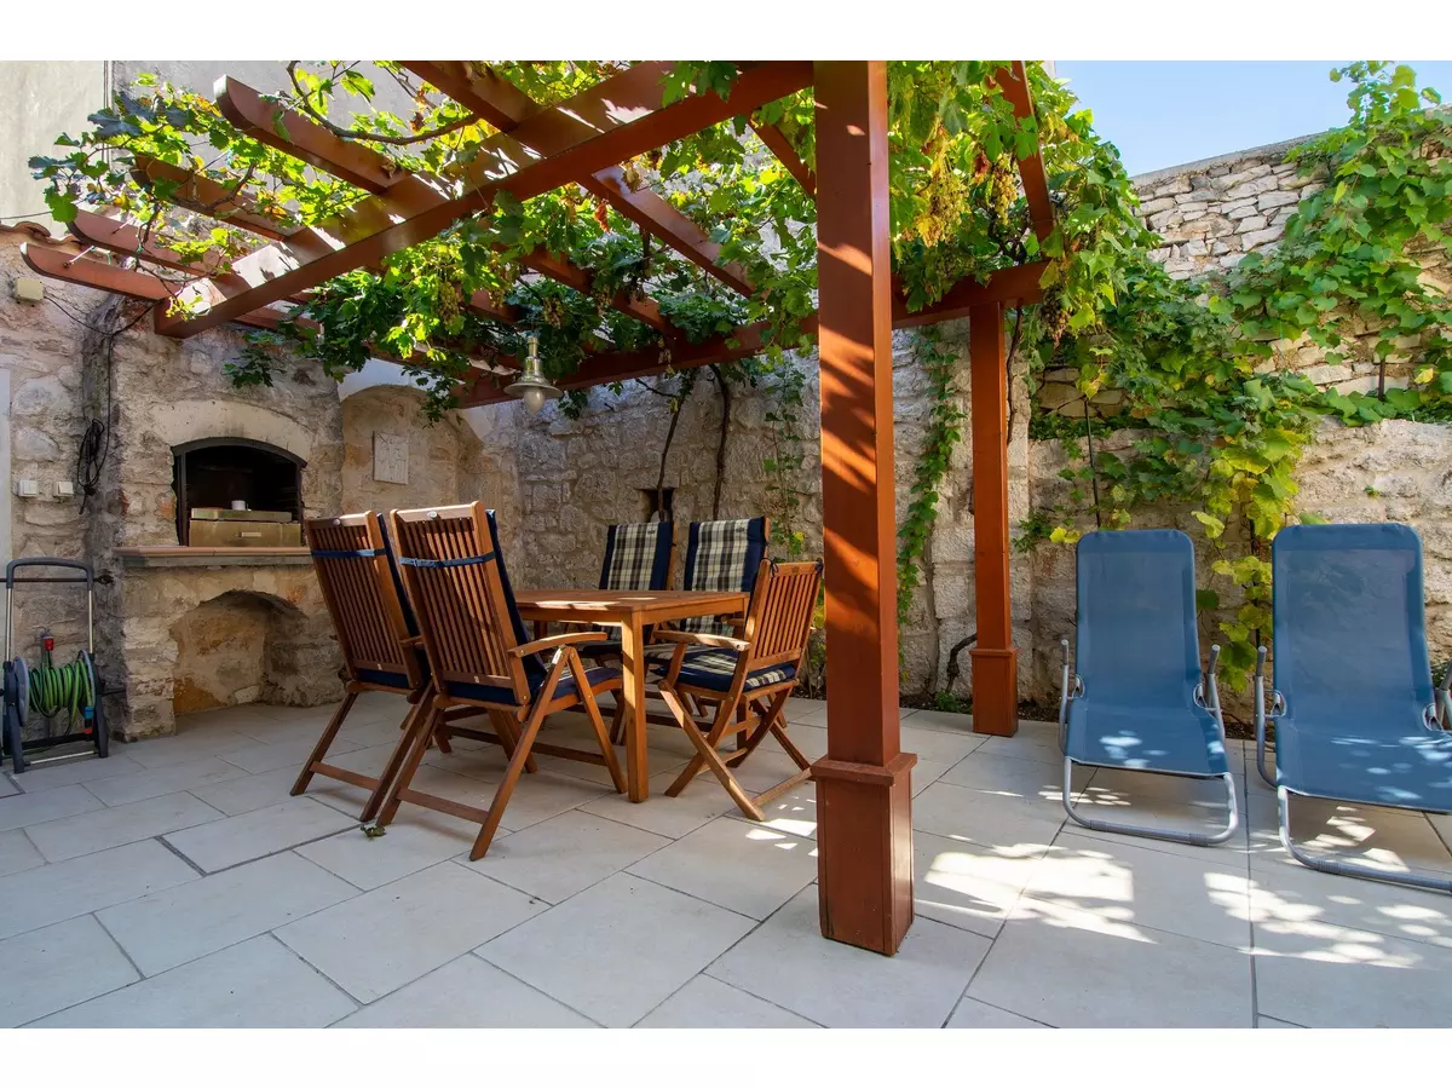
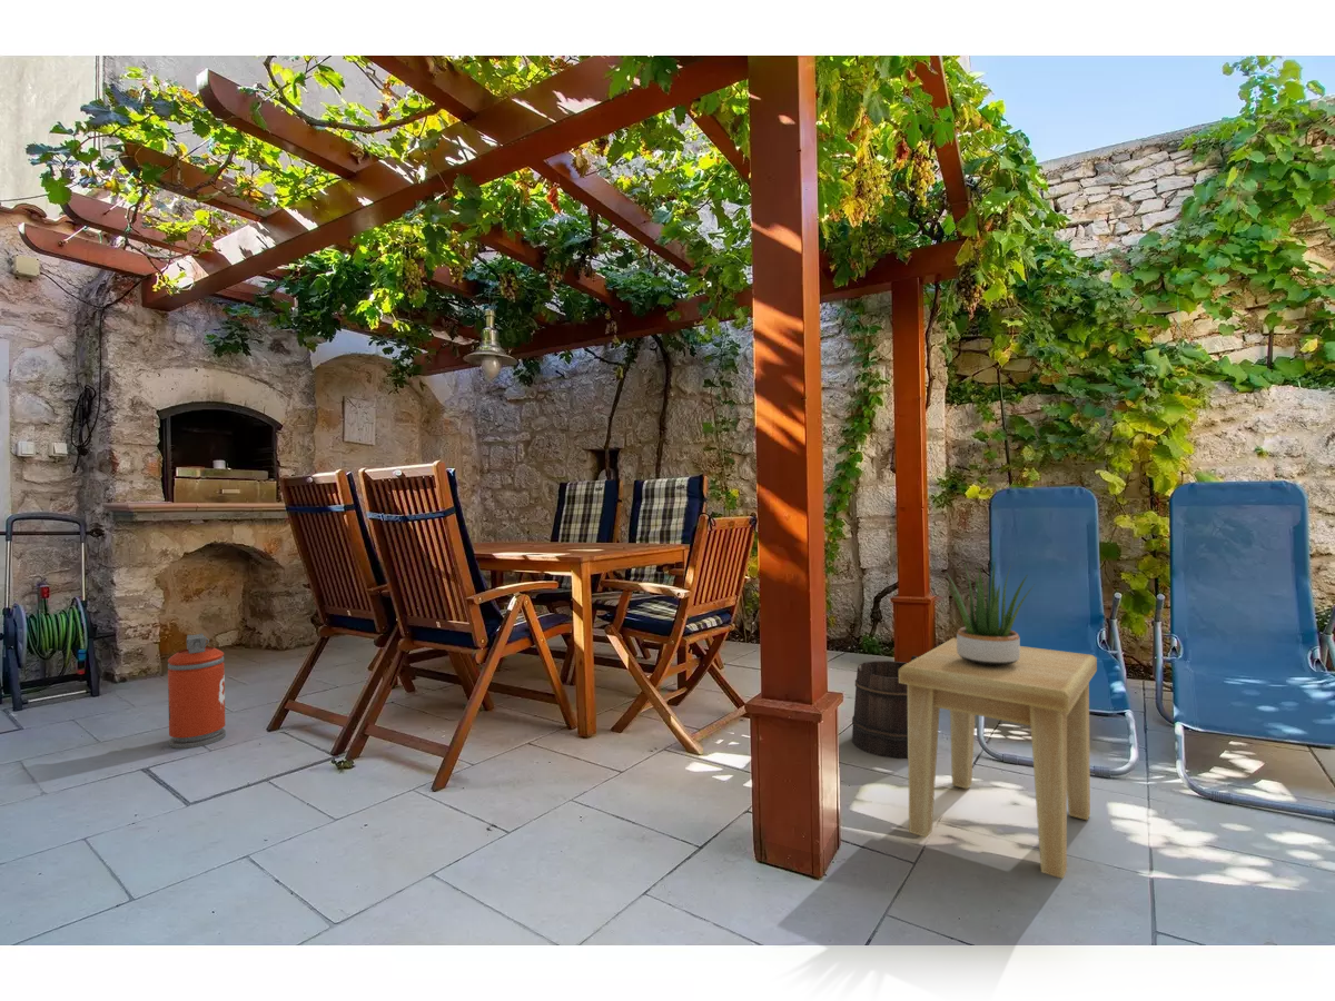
+ side table [899,637,1098,880]
+ potted plant [943,562,1036,666]
+ bucket [851,655,919,760]
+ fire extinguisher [167,633,227,750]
